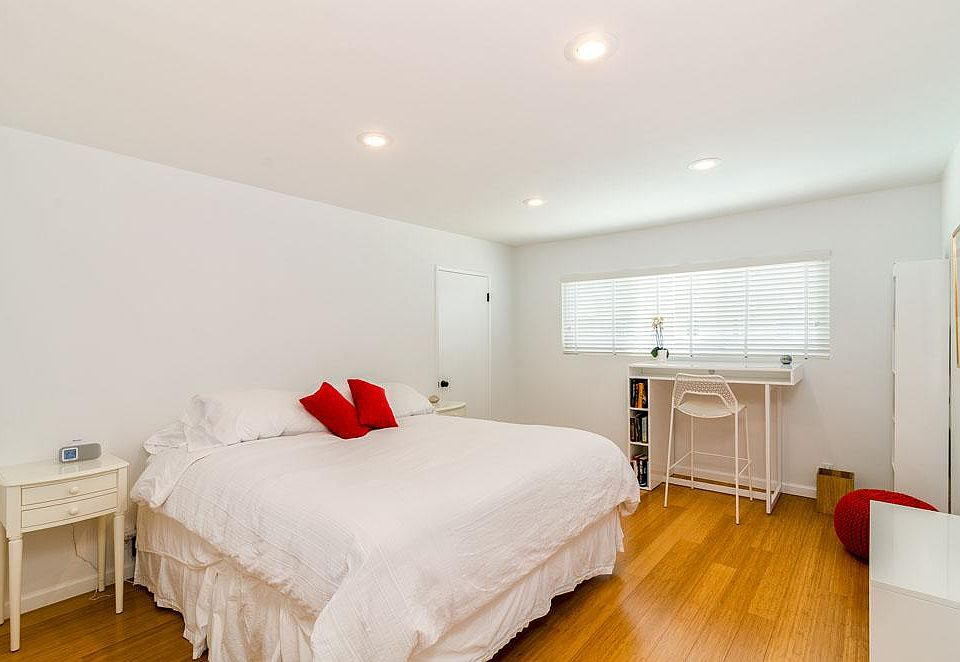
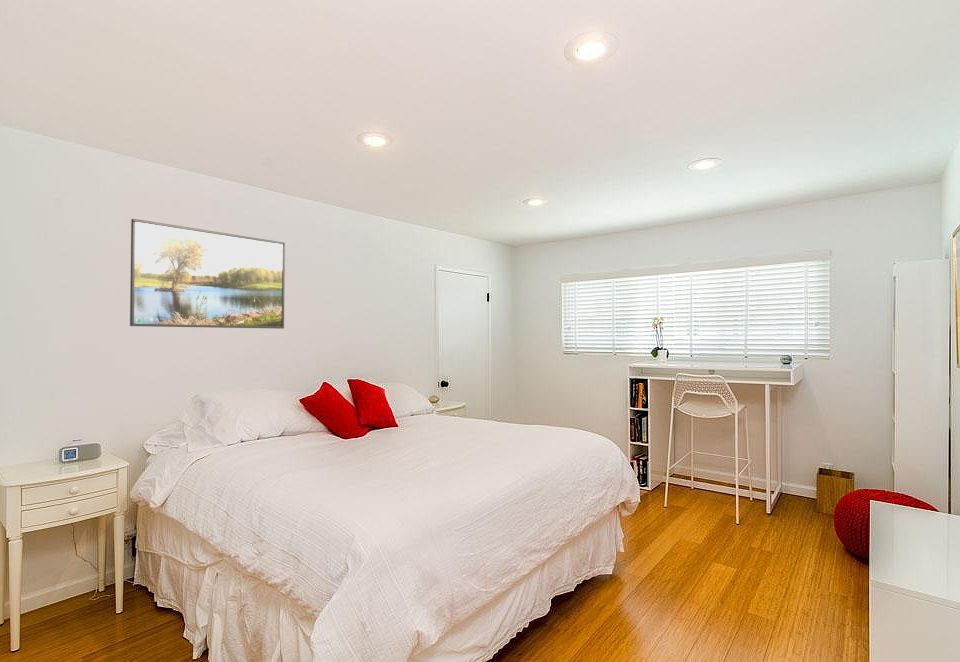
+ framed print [129,218,286,330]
